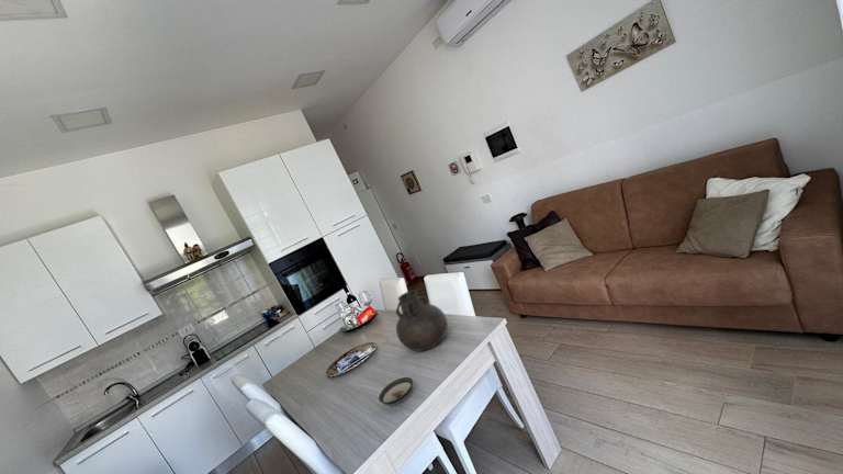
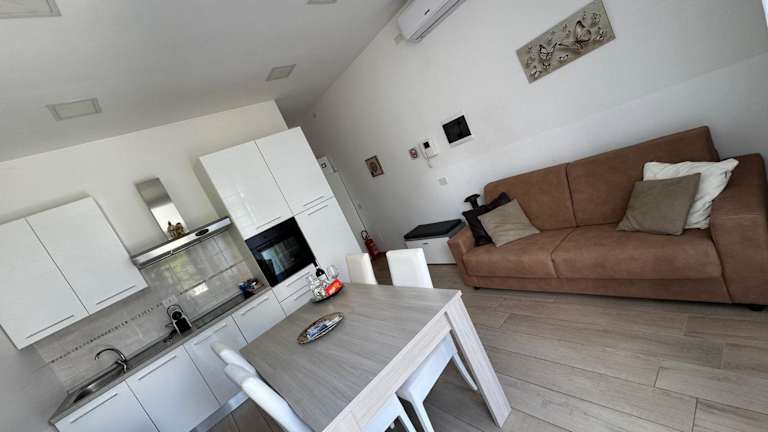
- saucer [378,376,414,406]
- vase [395,289,449,352]
